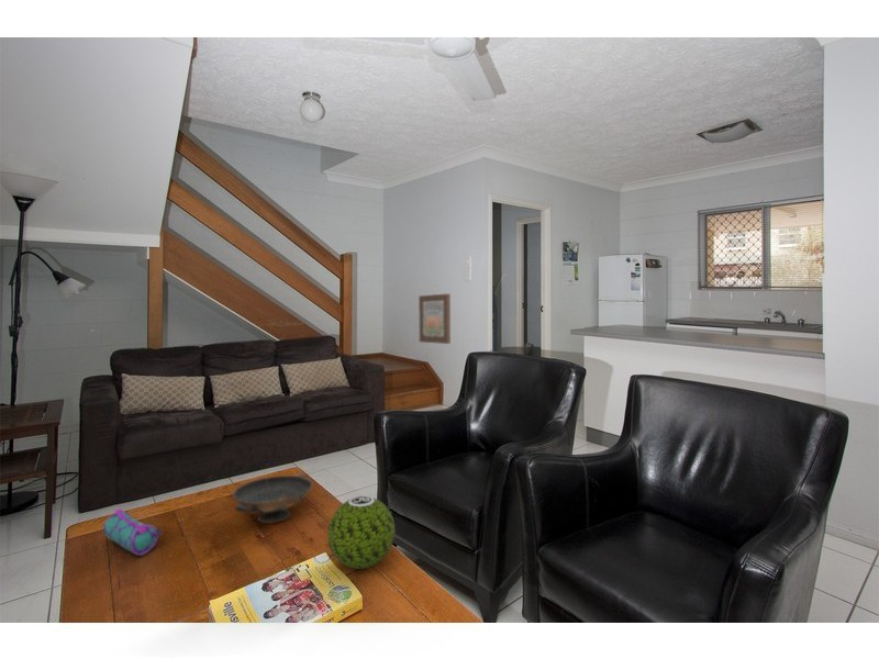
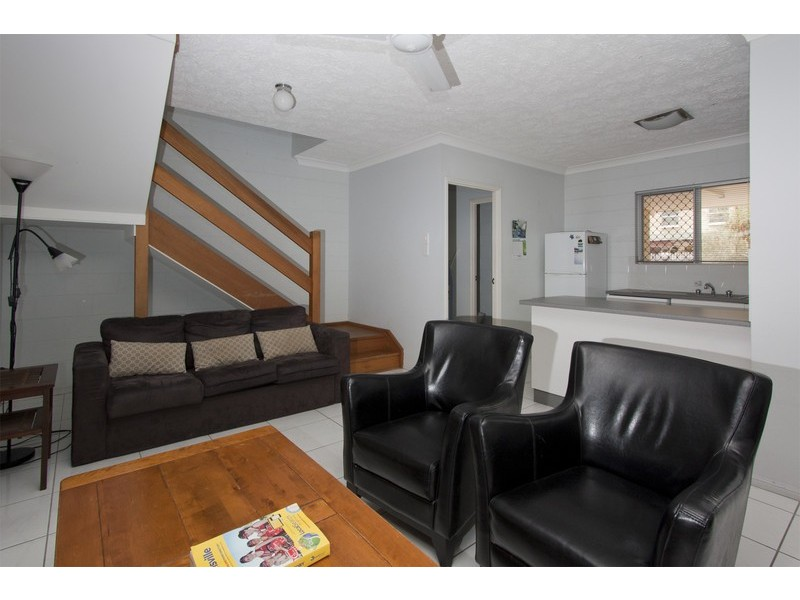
- wall art [418,293,452,345]
- pencil case [102,507,163,557]
- decorative ball [326,495,396,570]
- decorative bowl [232,471,314,525]
